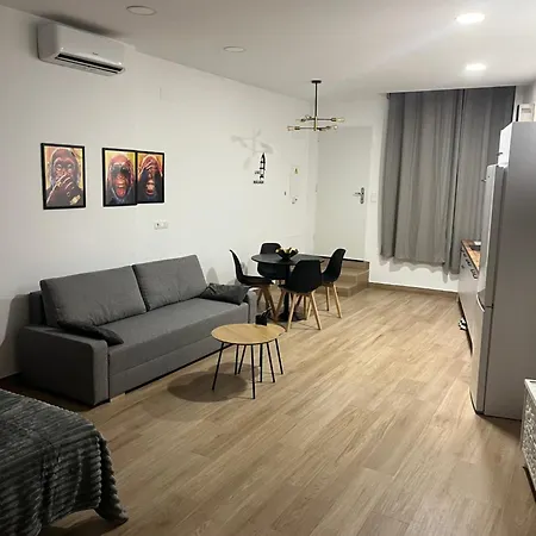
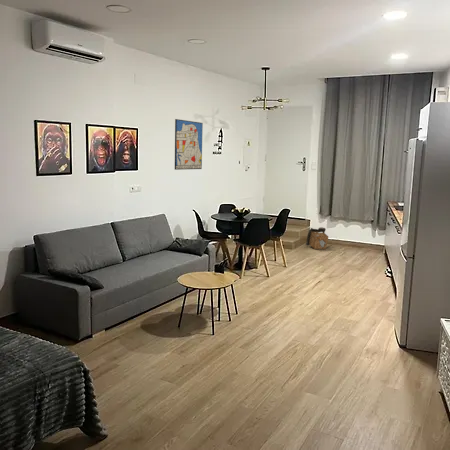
+ wall art [174,118,204,171]
+ wooden crate [305,226,329,250]
